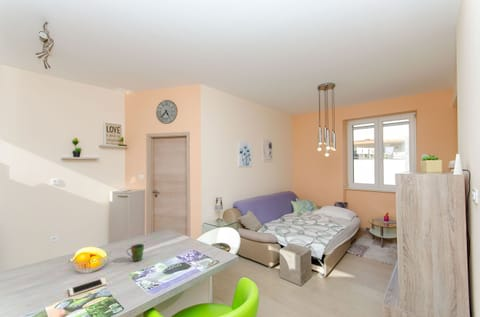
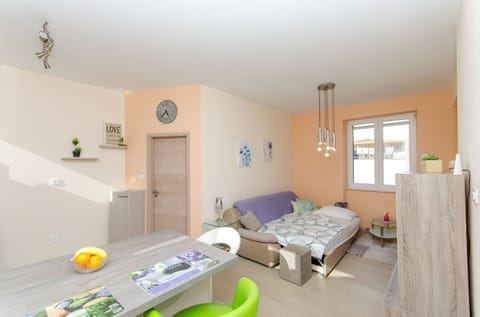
- cup [125,243,145,262]
- cell phone [68,277,108,297]
